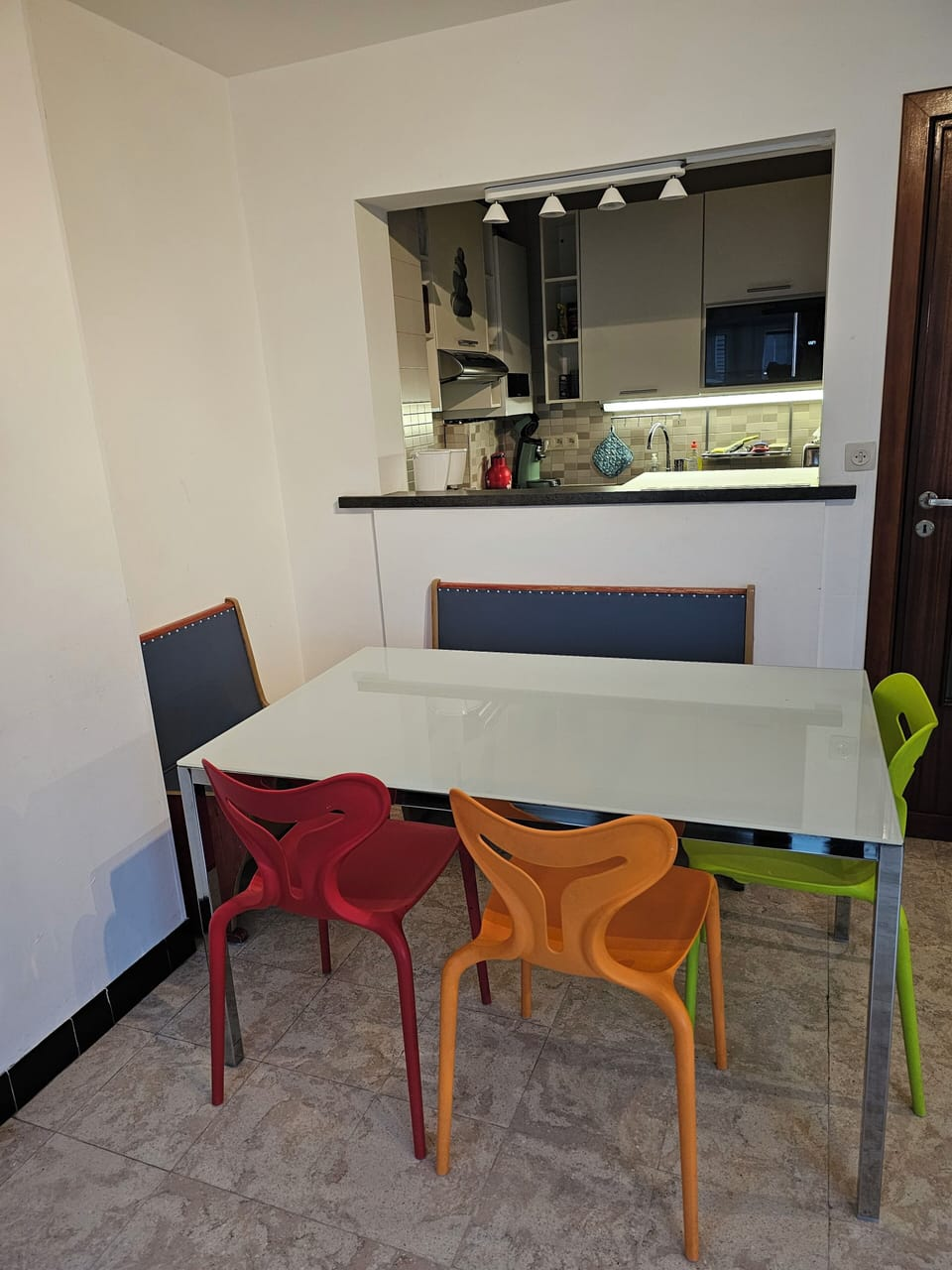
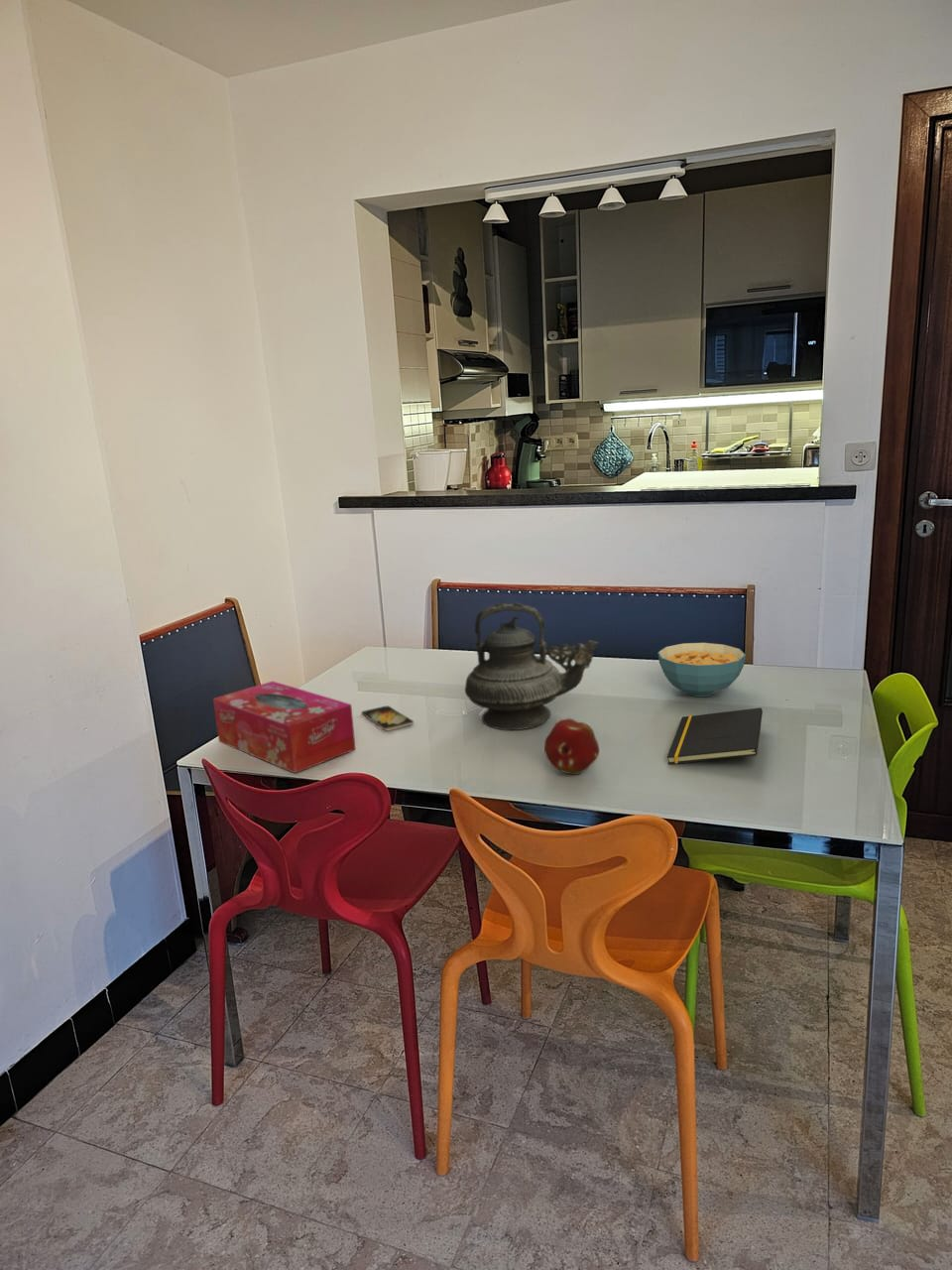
+ cereal bowl [656,642,747,698]
+ fruit [543,717,600,775]
+ smartphone [361,704,415,731]
+ teapot [464,600,599,731]
+ tissue box [212,680,357,774]
+ notepad [666,706,764,765]
